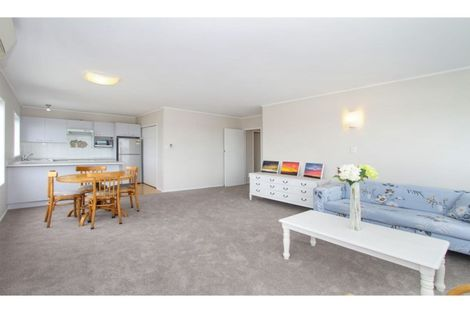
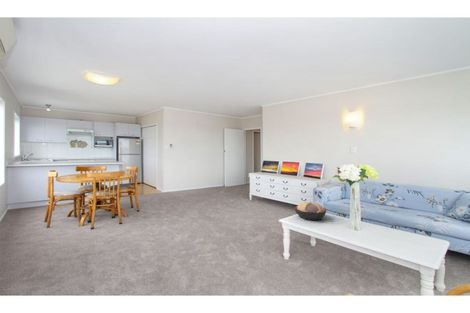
+ decorative bowl [294,201,327,221]
